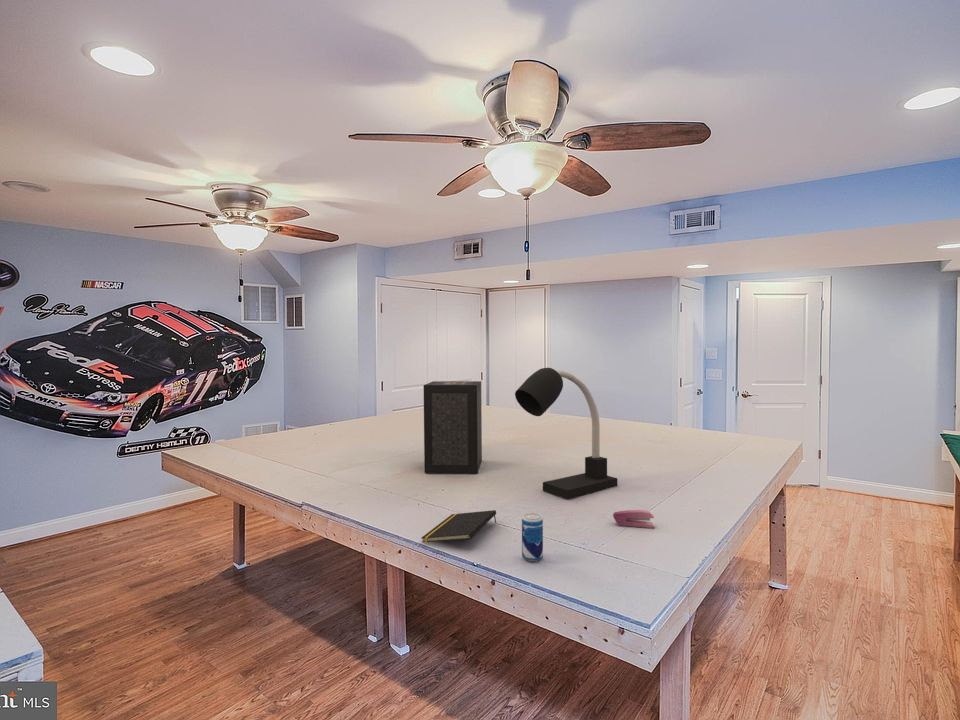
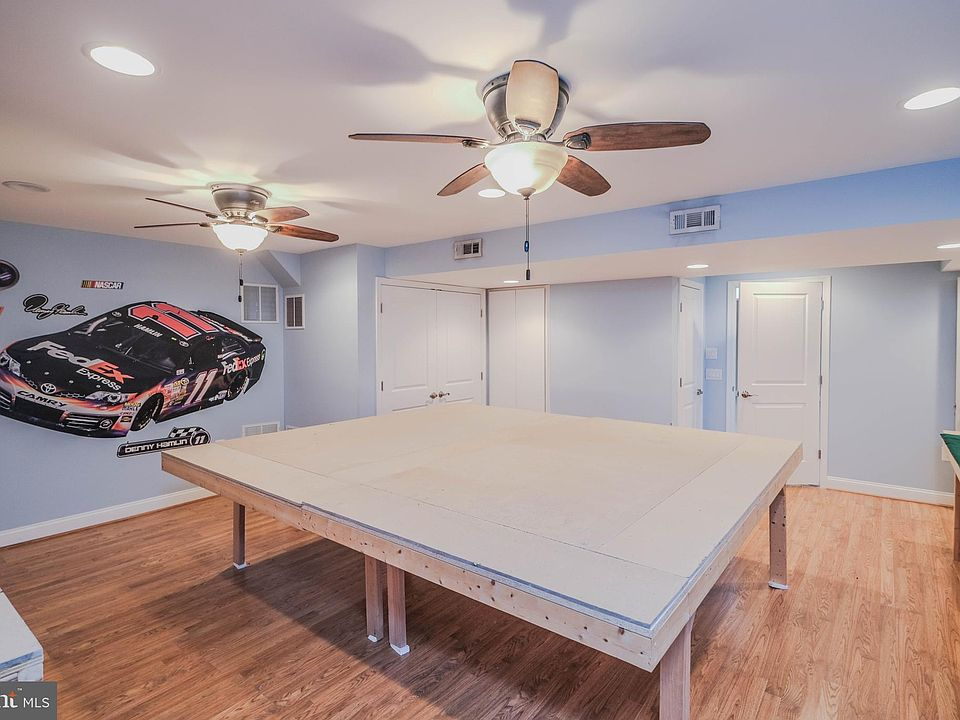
- notepad [420,509,497,543]
- stapler [612,509,655,529]
- speaker [423,380,483,474]
- desk lamp [514,367,618,500]
- beverage can [521,512,544,562]
